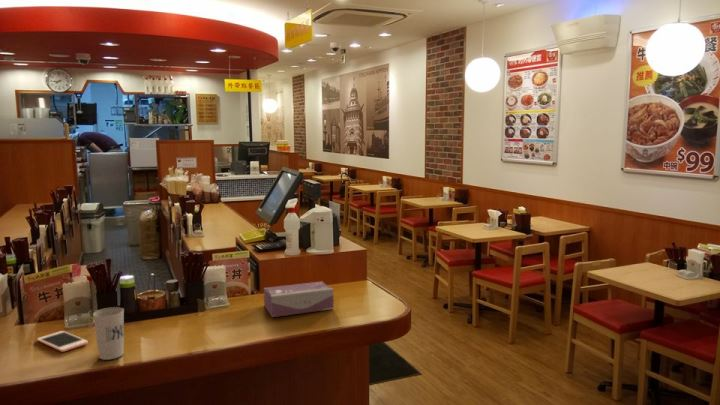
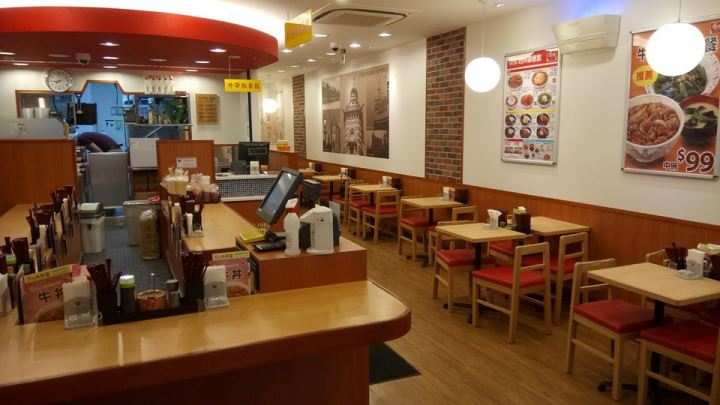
- cell phone [36,330,89,353]
- cup [92,306,125,361]
- tissue box [263,280,335,318]
